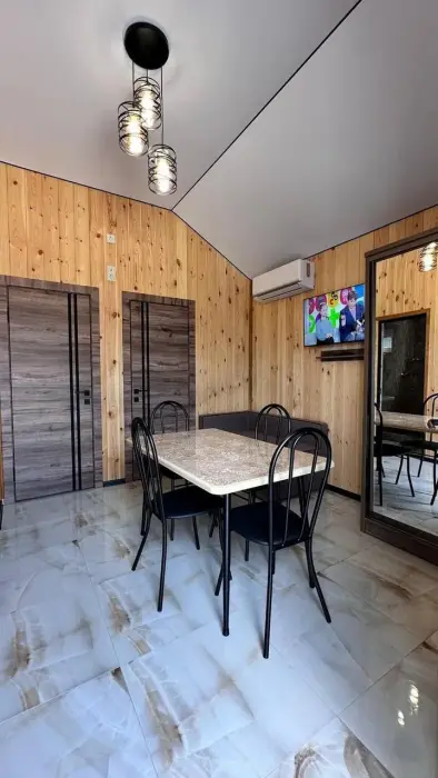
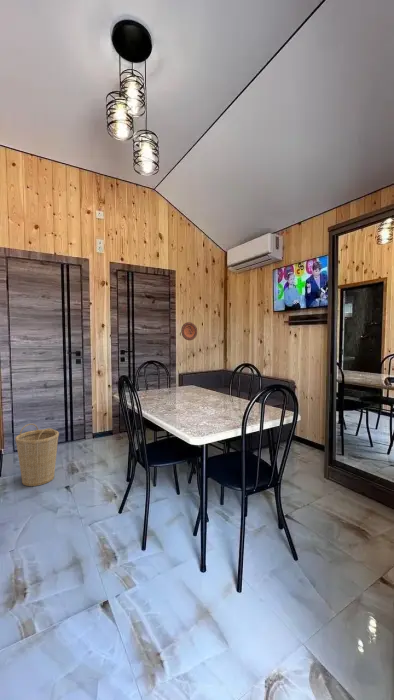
+ decorative plate [180,321,198,341]
+ basket [14,423,60,487]
